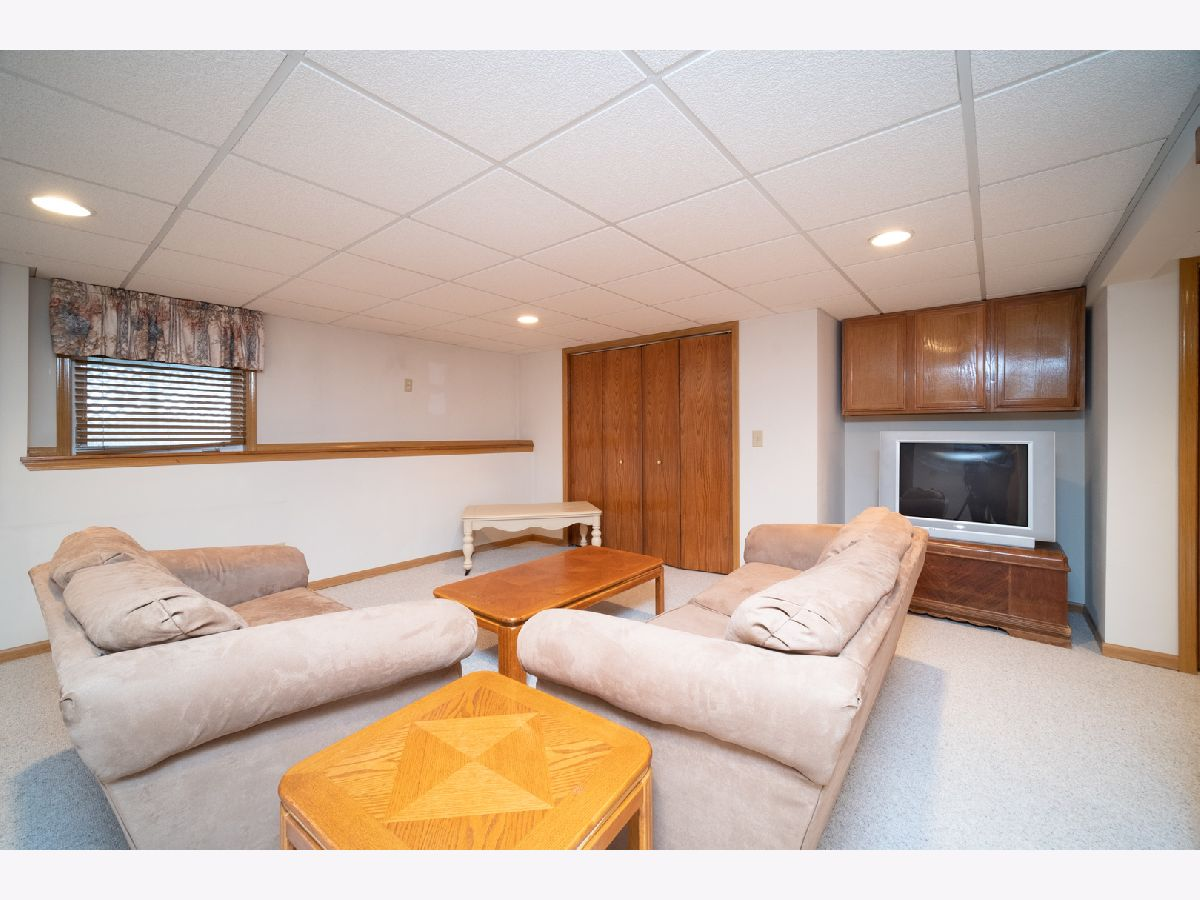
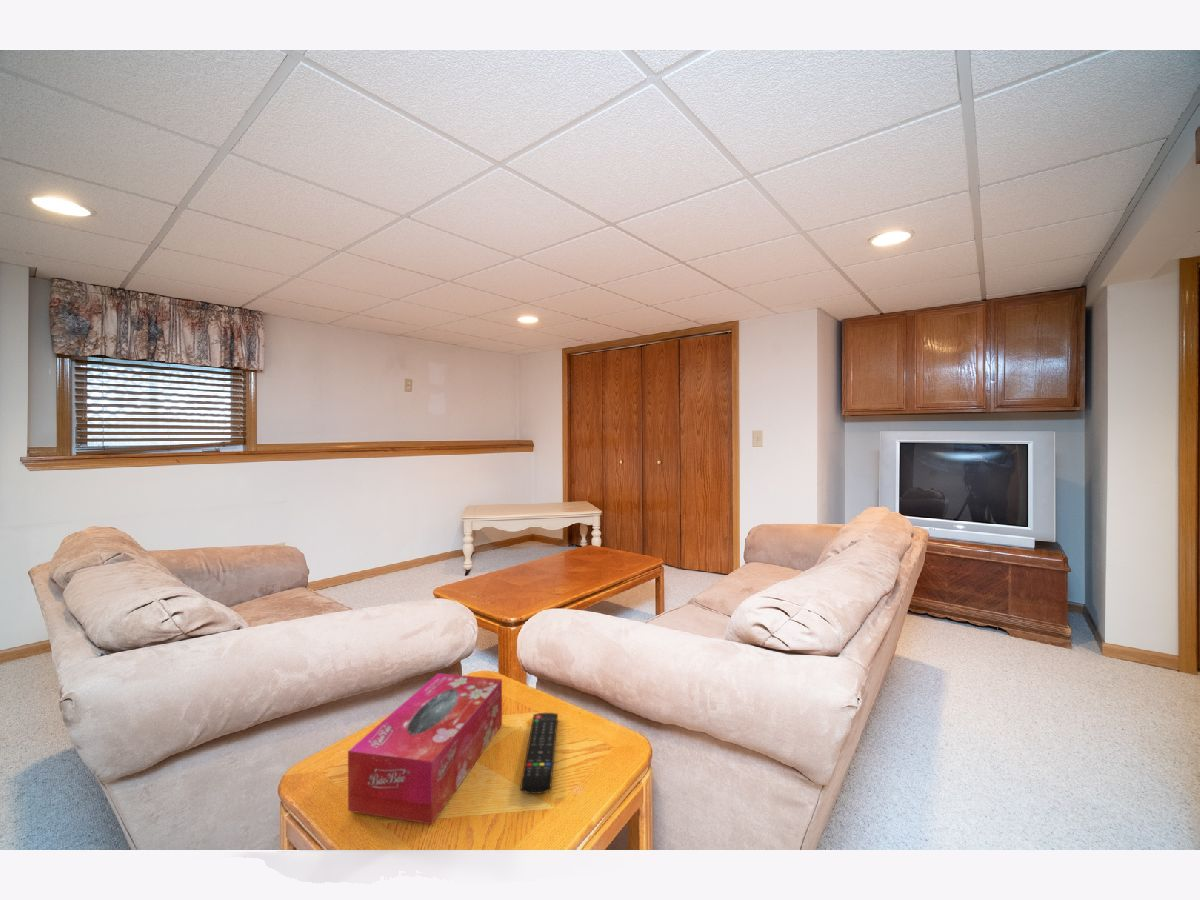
+ tissue box [347,672,503,825]
+ remote control [520,712,559,795]
